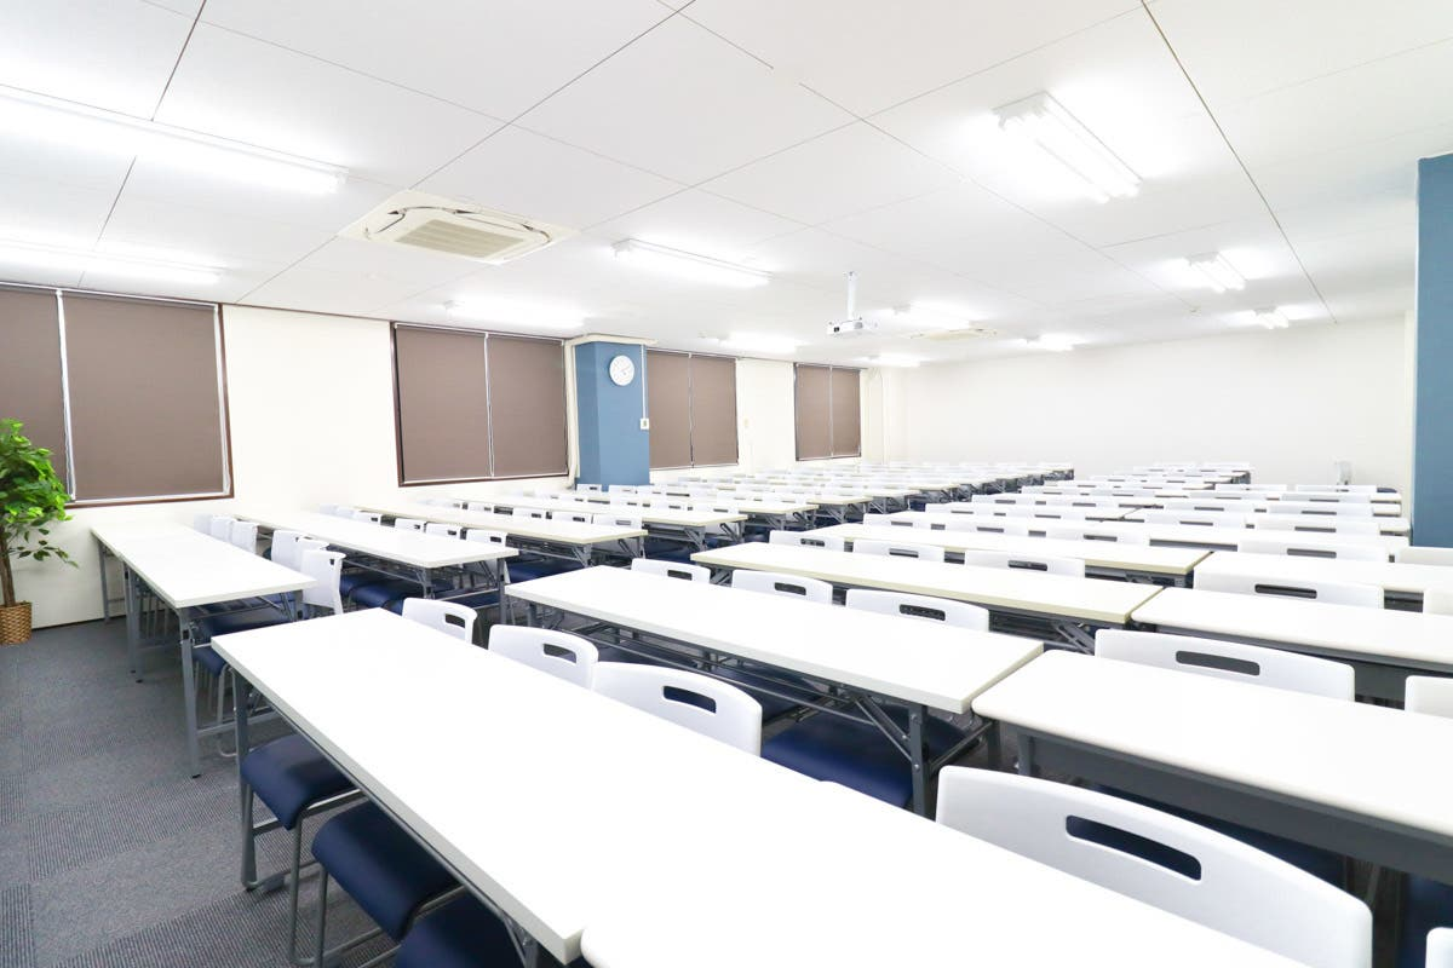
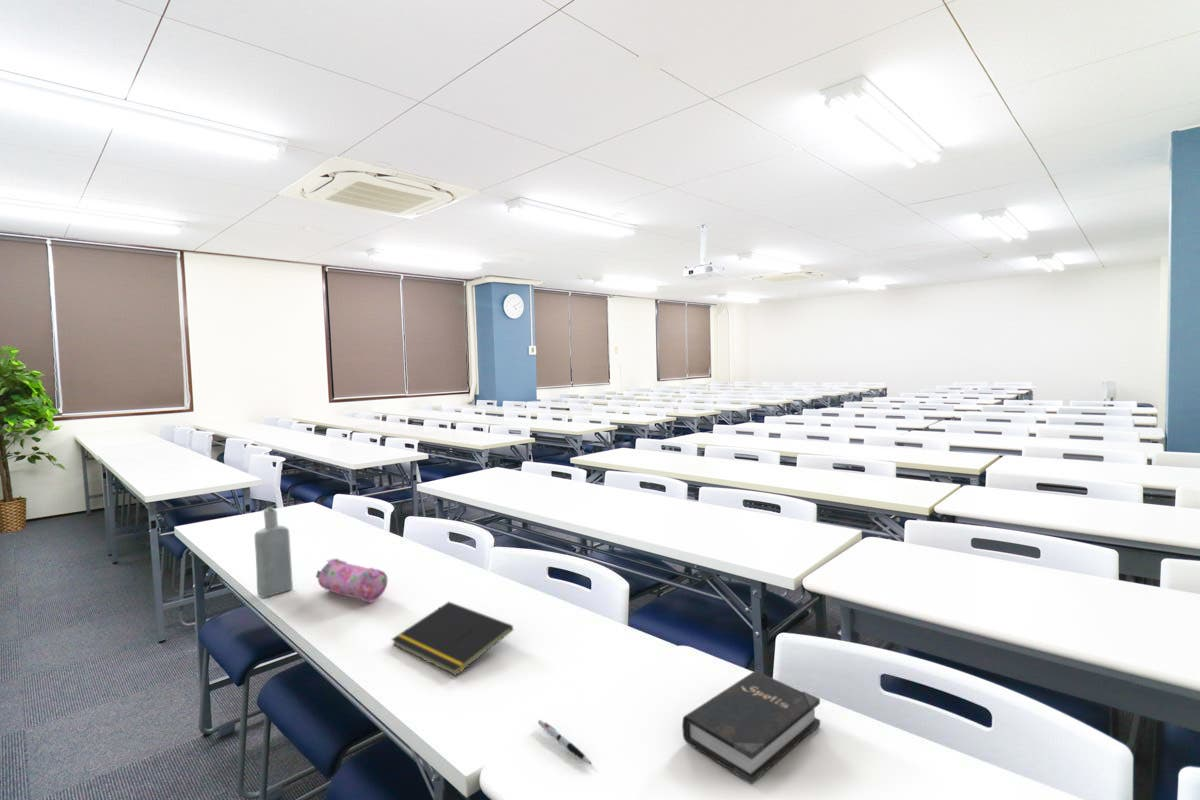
+ notepad [390,601,514,677]
+ pencil case [315,558,388,603]
+ bottle [254,506,294,598]
+ pen [537,719,593,766]
+ hardback book [681,670,821,785]
